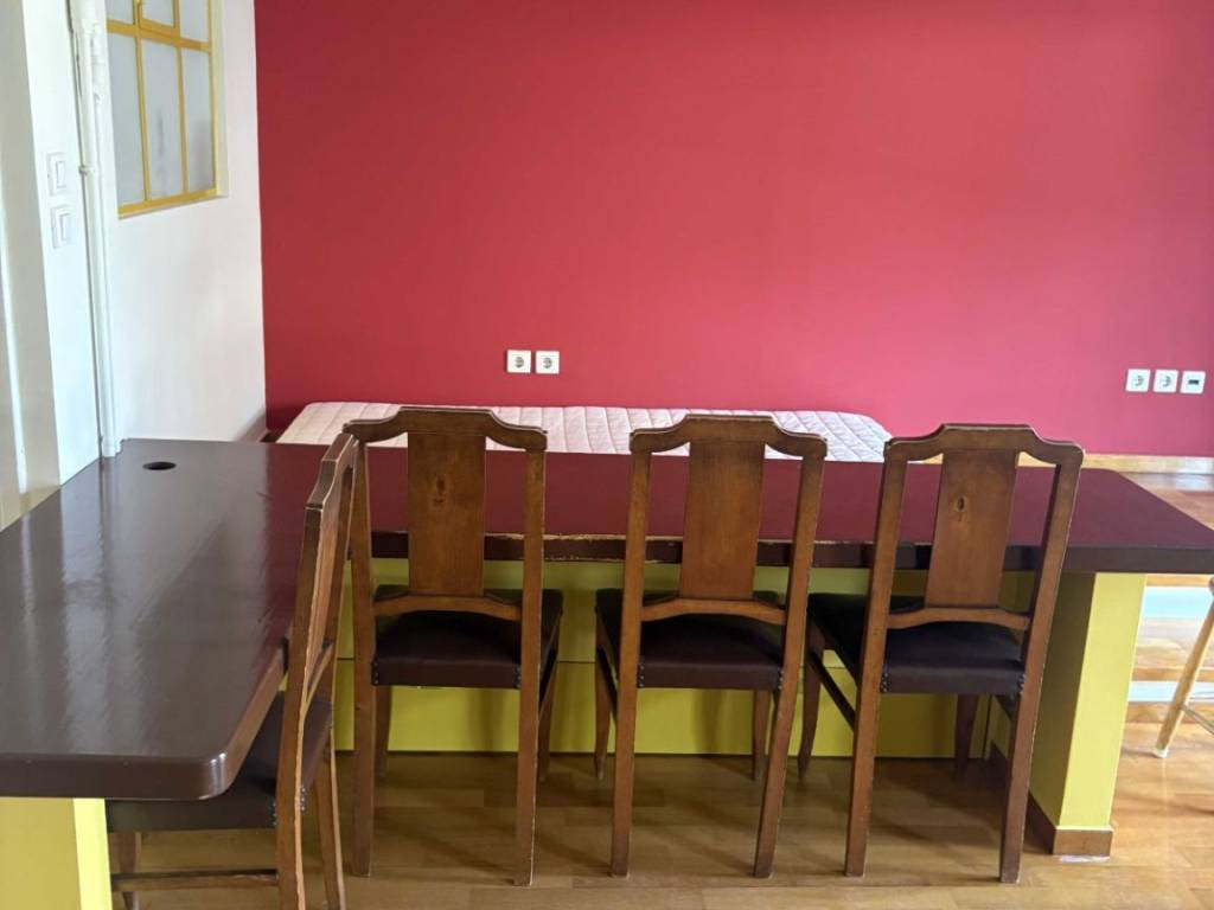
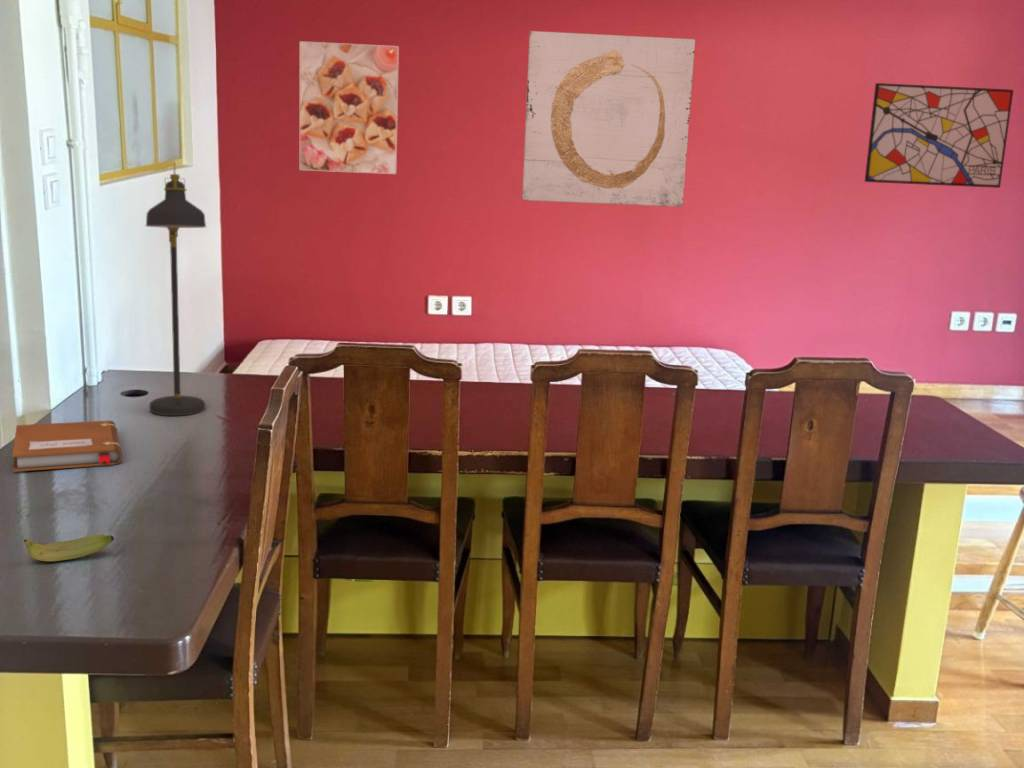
+ banana [23,534,115,563]
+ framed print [299,40,400,175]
+ wall art [864,82,1014,189]
+ wall art [521,30,696,208]
+ notebook [11,419,122,473]
+ desk lamp [145,161,207,417]
